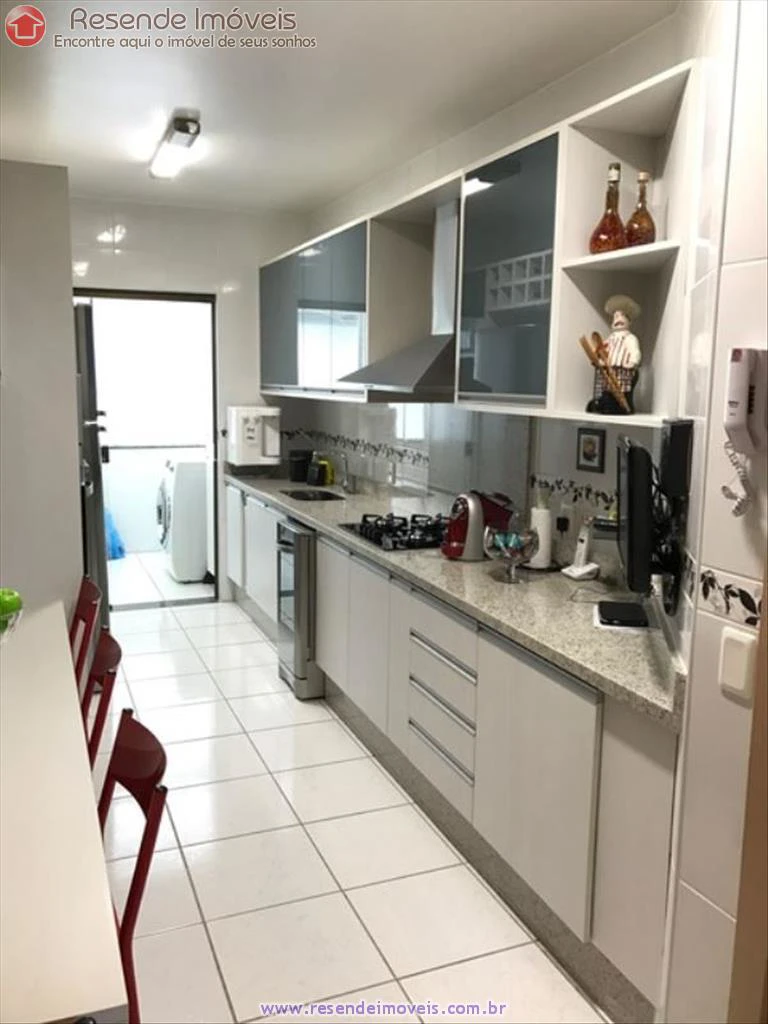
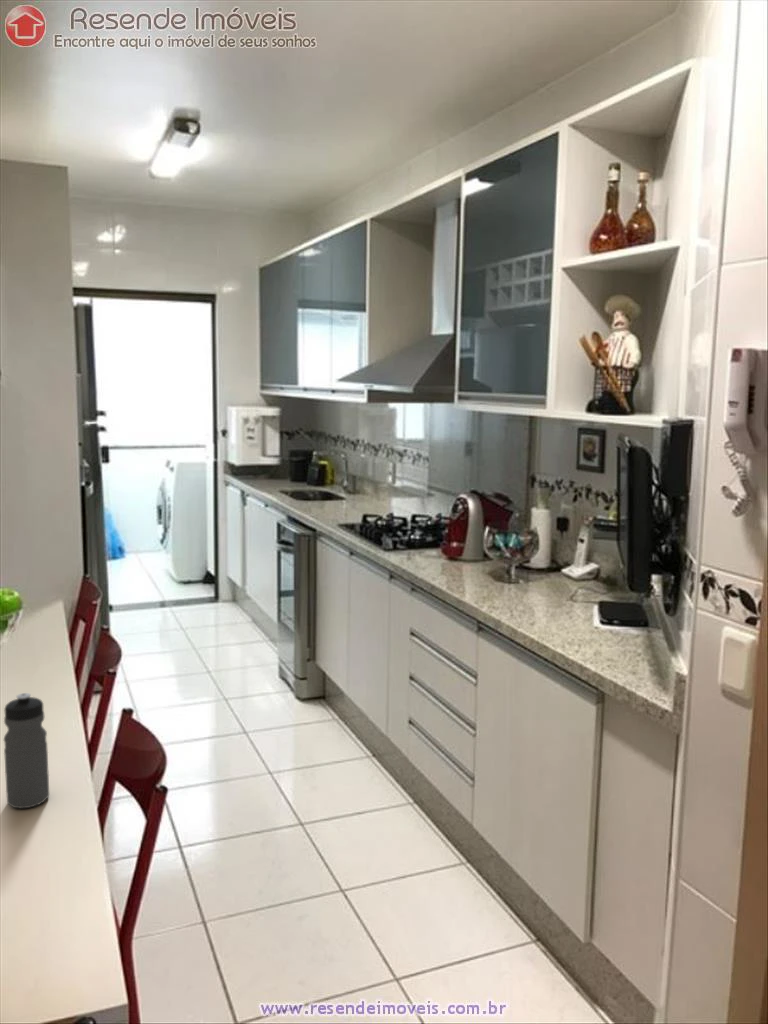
+ water bottle [3,692,50,809]
